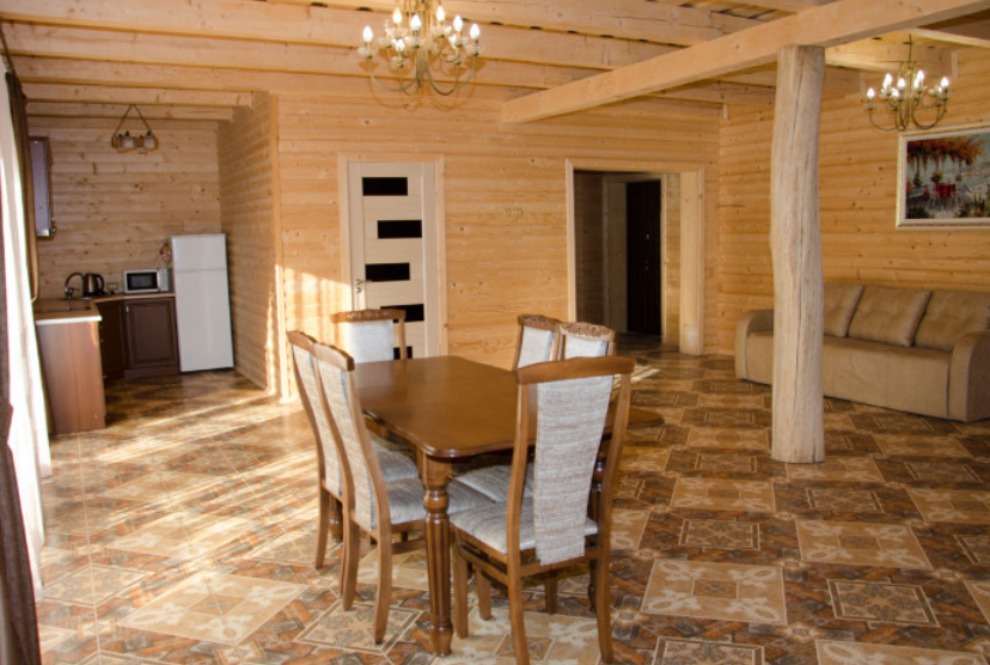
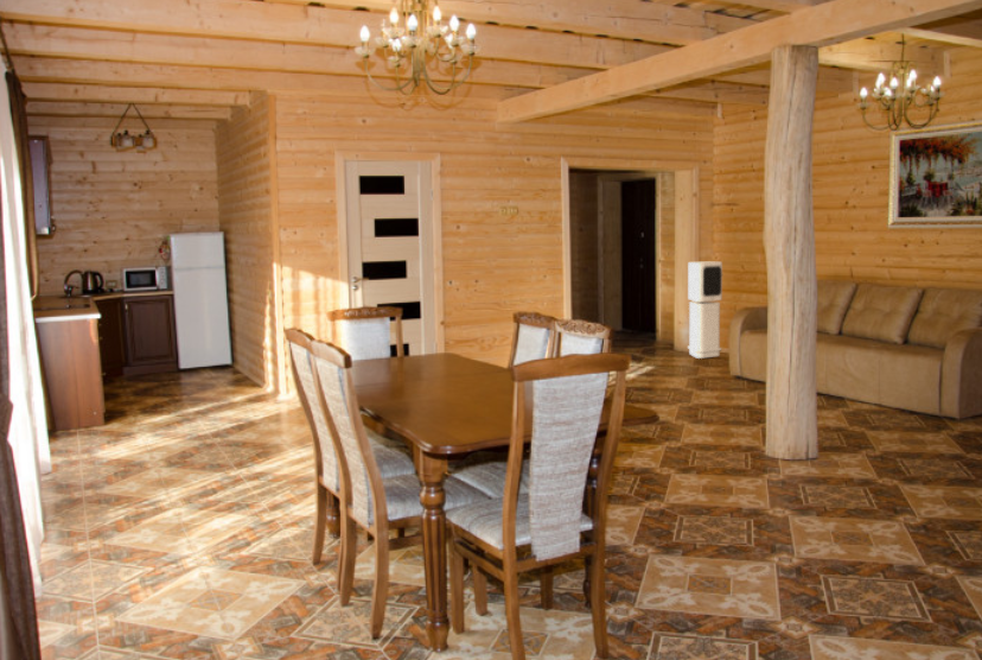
+ air purifier [687,261,723,360]
